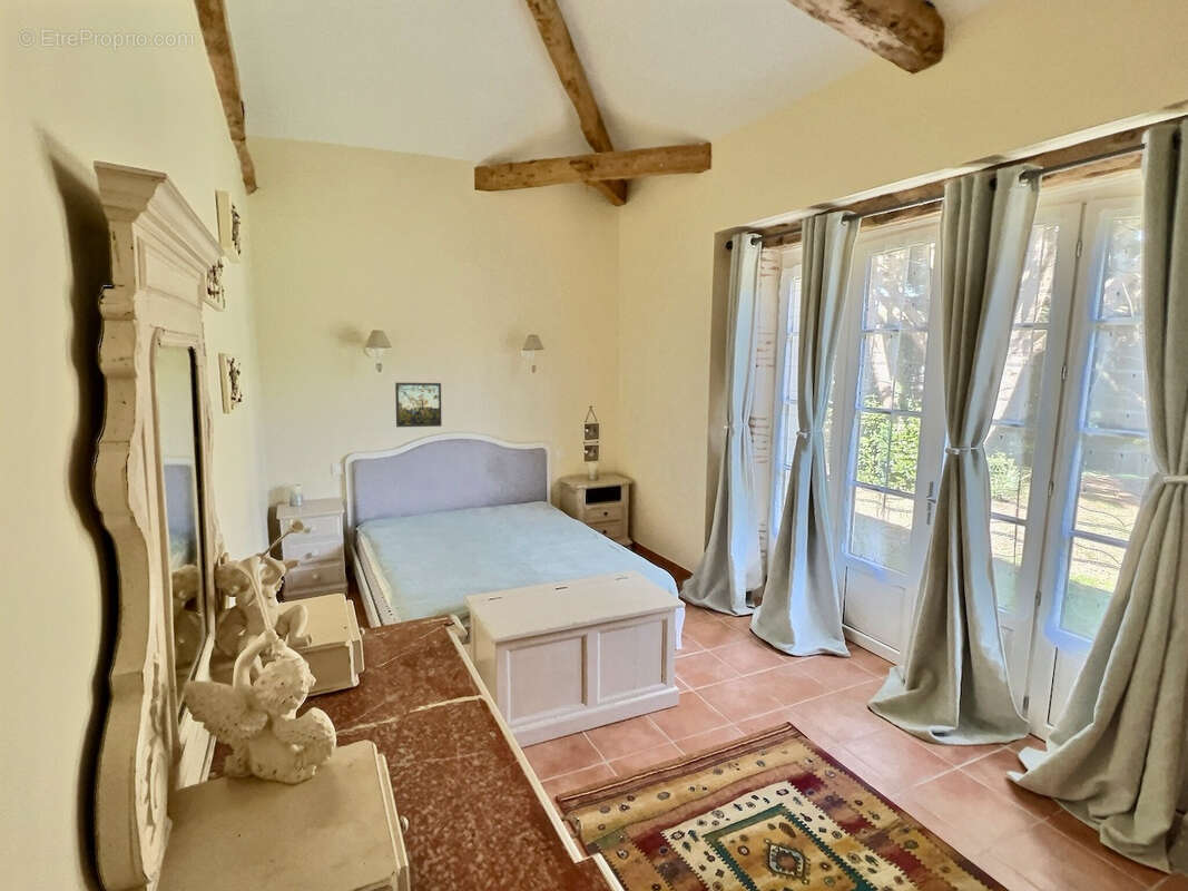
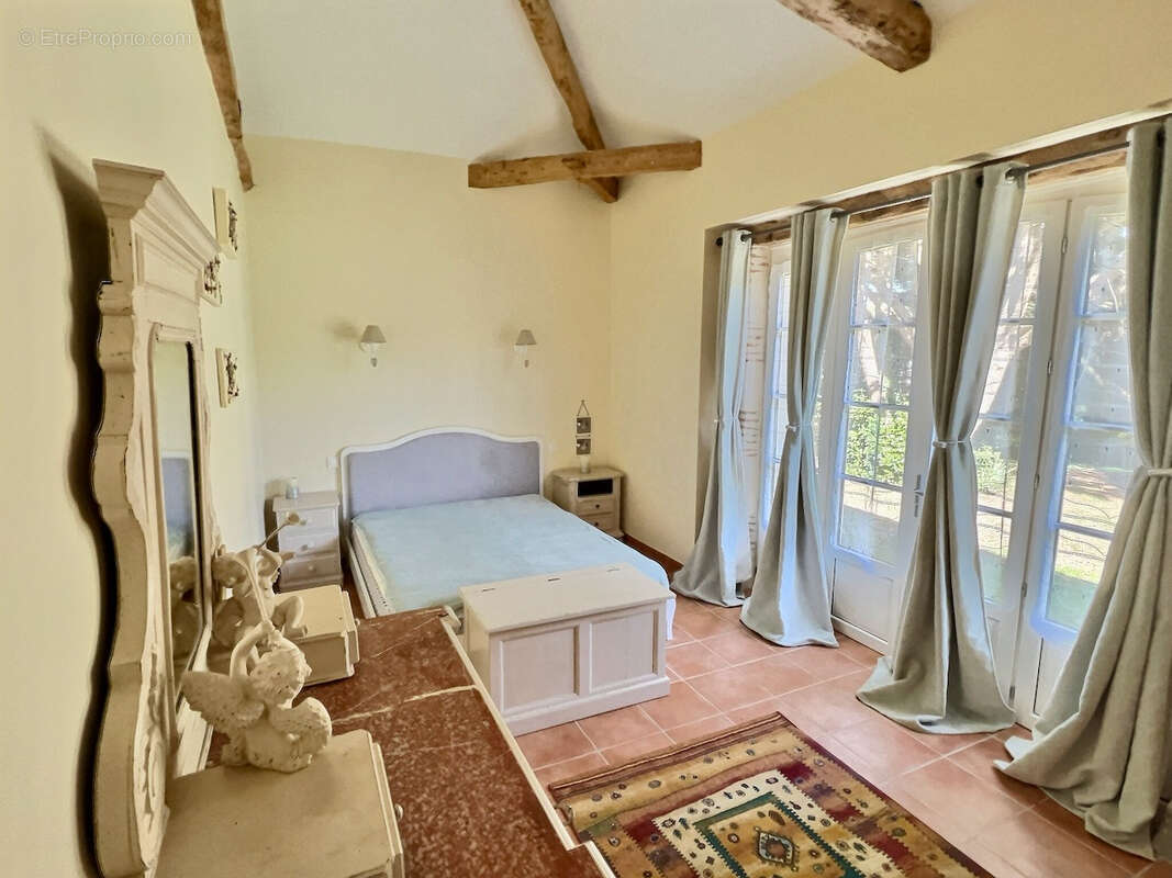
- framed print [394,381,443,428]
